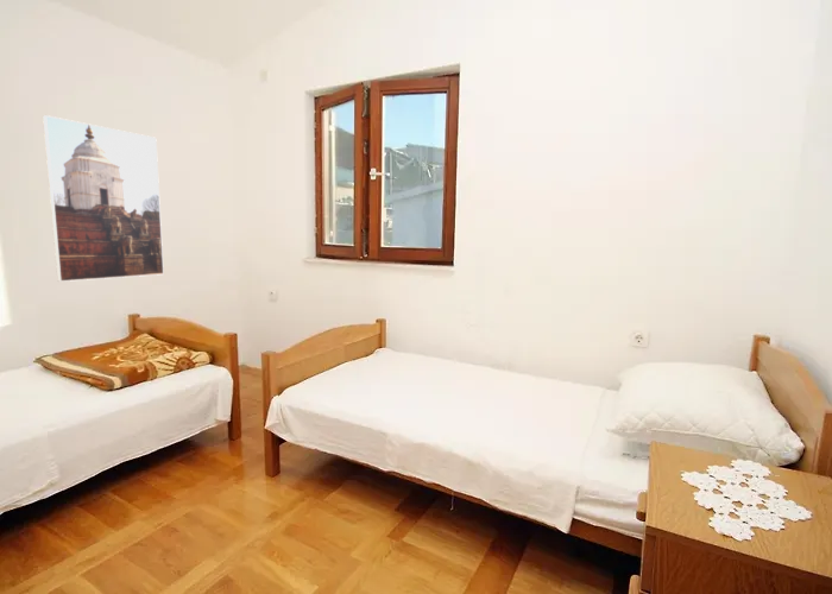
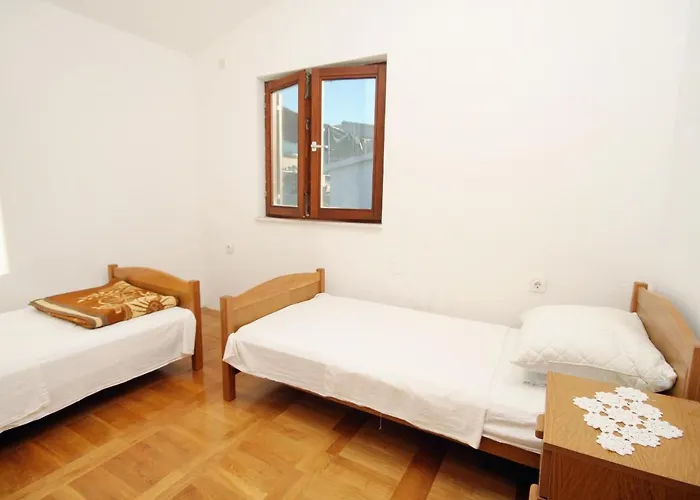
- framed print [42,114,165,283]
